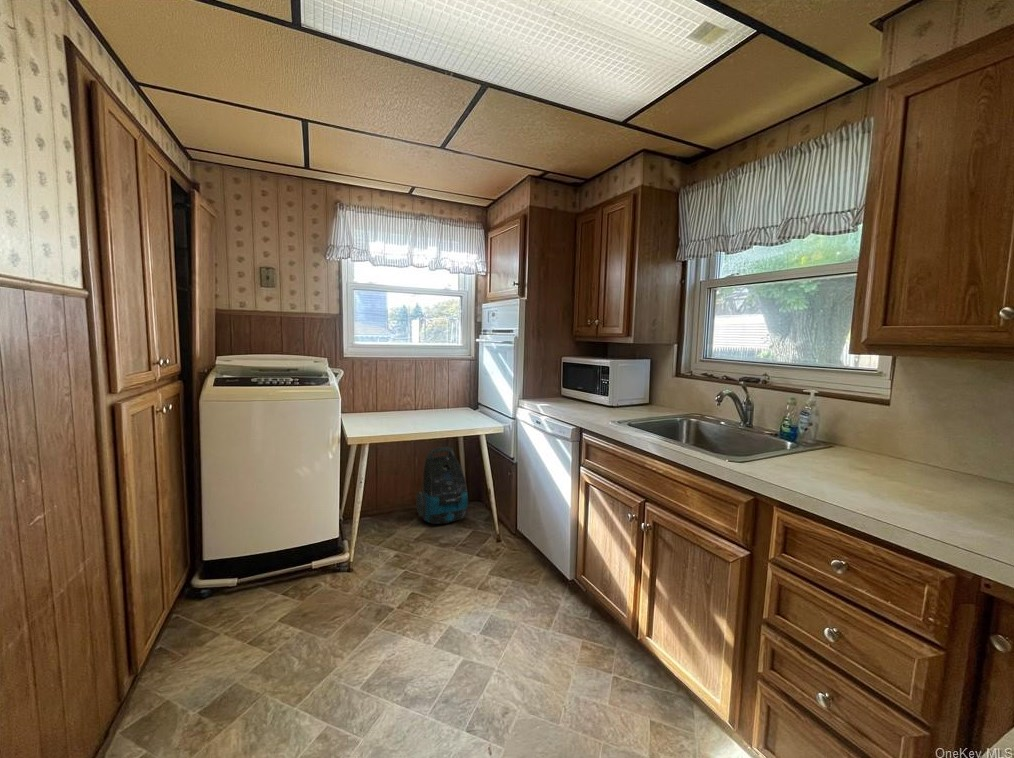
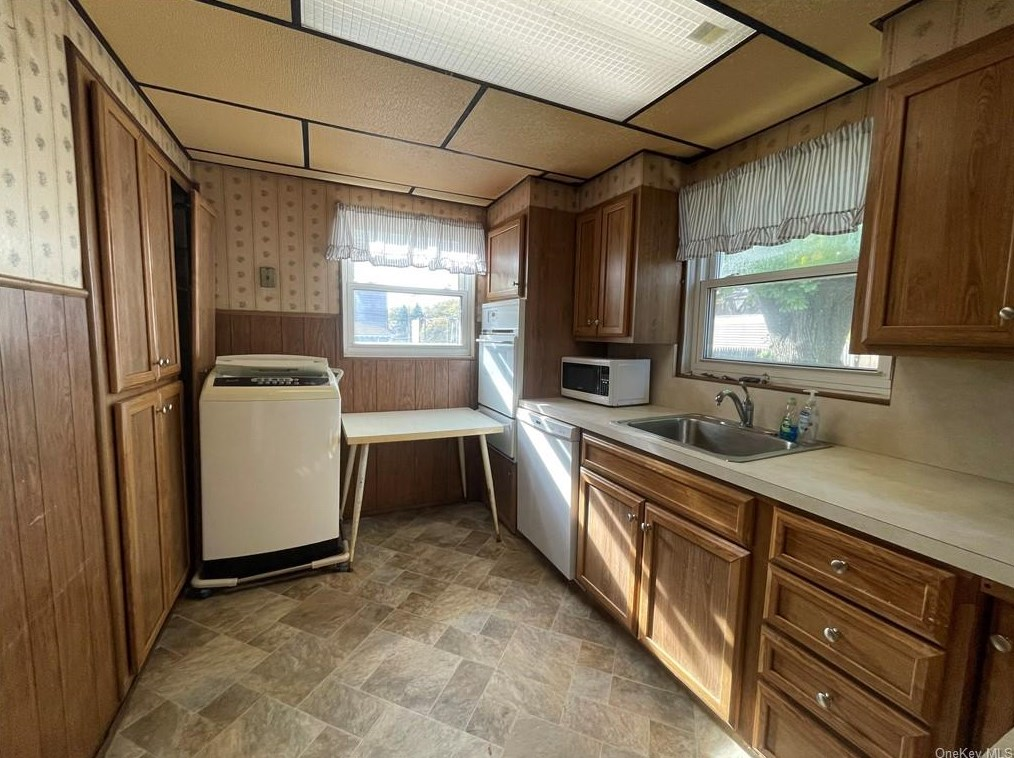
- vacuum cleaner [415,446,469,525]
